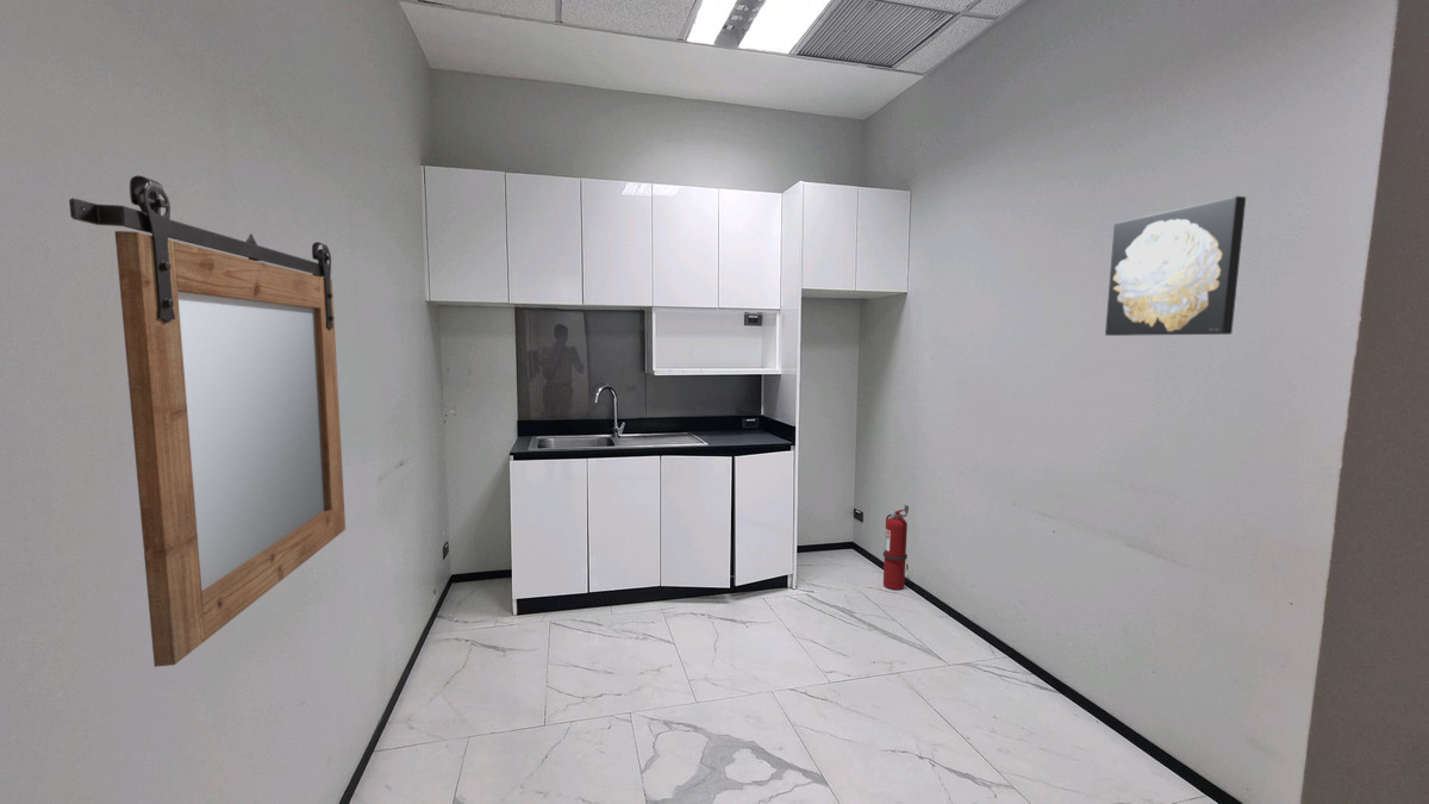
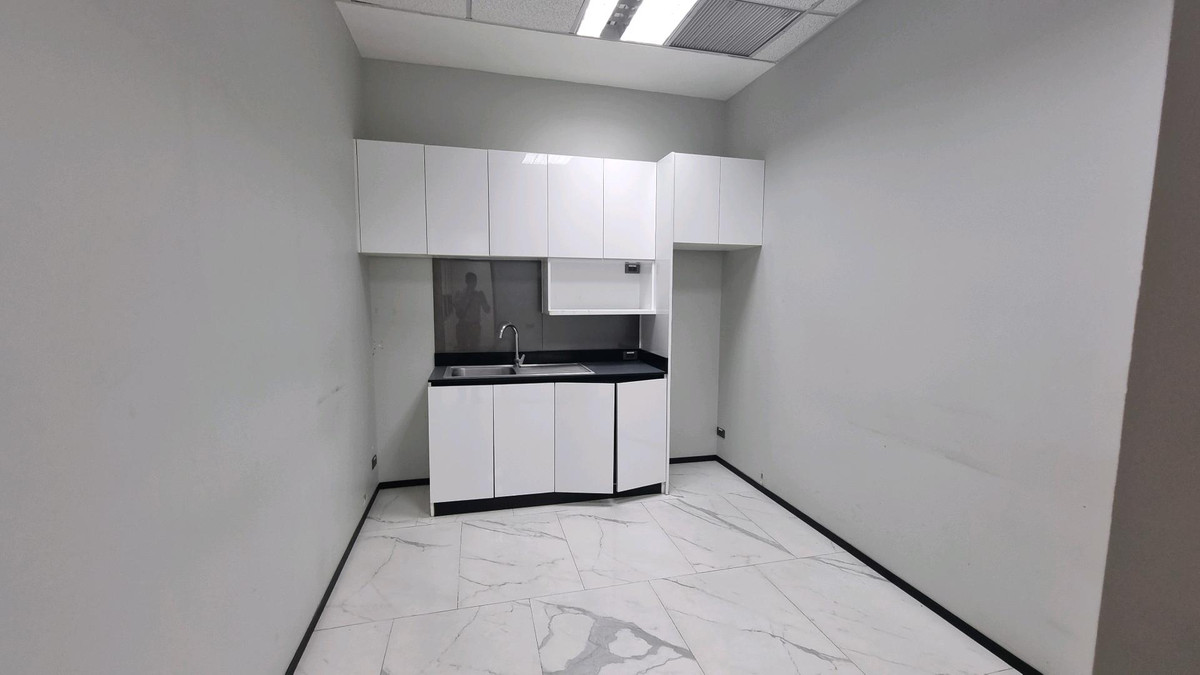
- mirror [68,175,347,668]
- wall art [1104,195,1247,337]
- fire extinguisher [882,504,910,591]
